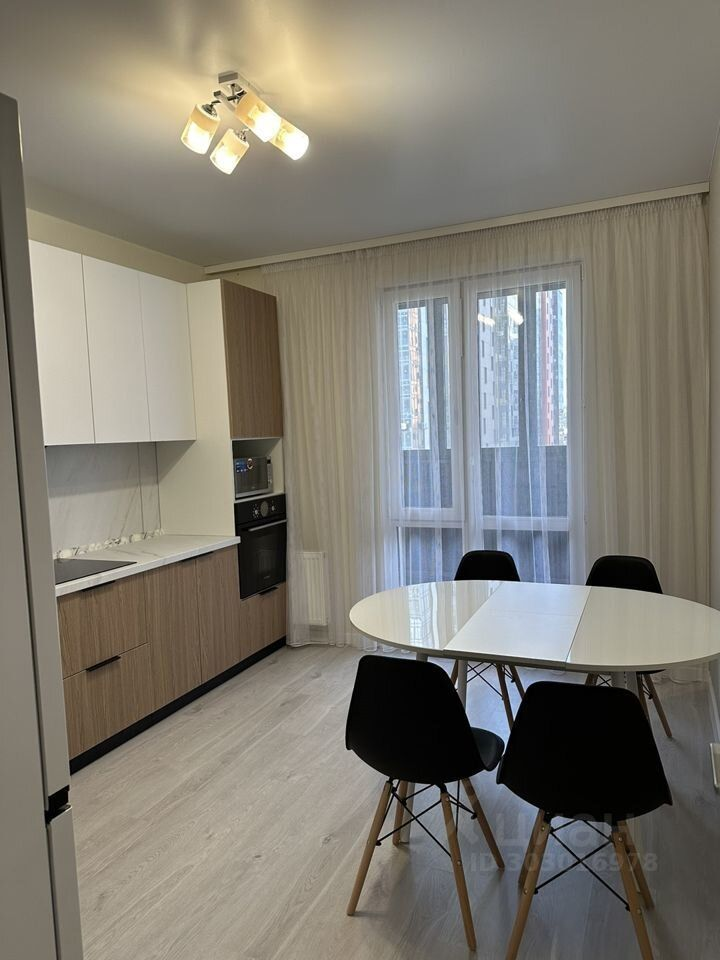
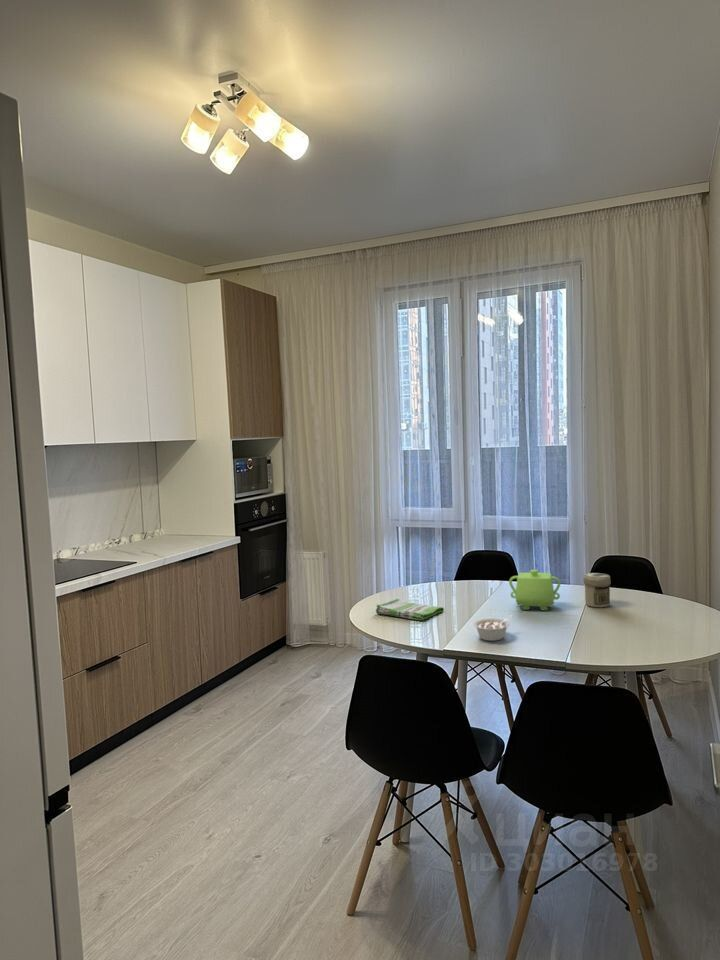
+ legume [473,615,513,642]
+ dish towel [375,598,445,621]
+ teapot [508,569,562,611]
+ jar [582,572,612,608]
